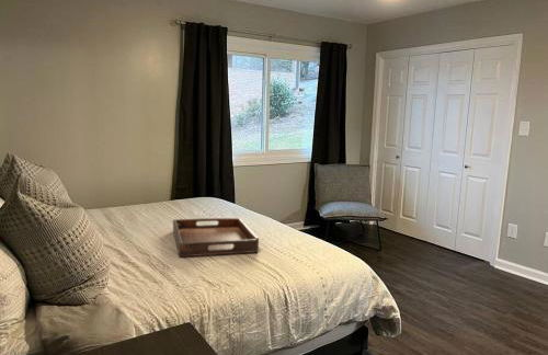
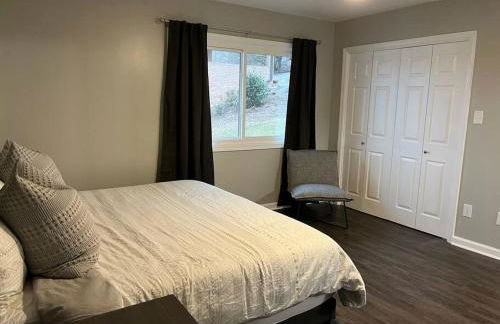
- serving tray [172,217,260,259]
